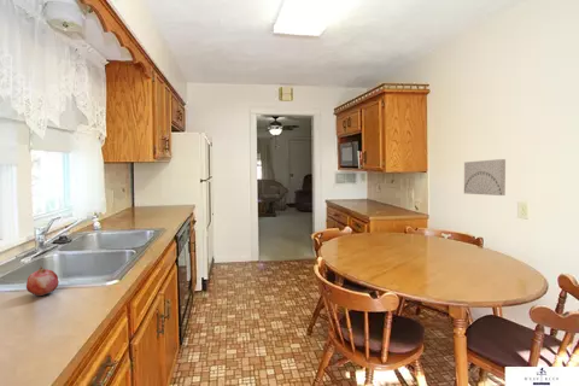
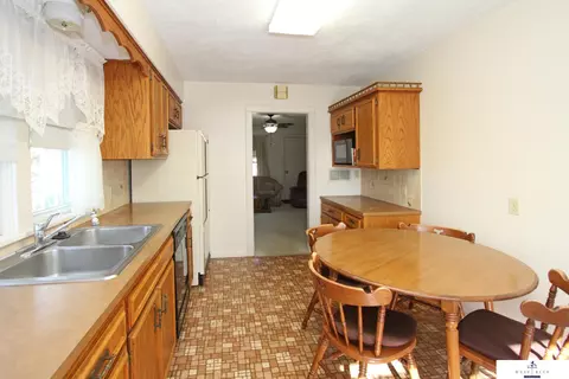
- fruit [25,264,60,297]
- wall art [463,158,507,197]
